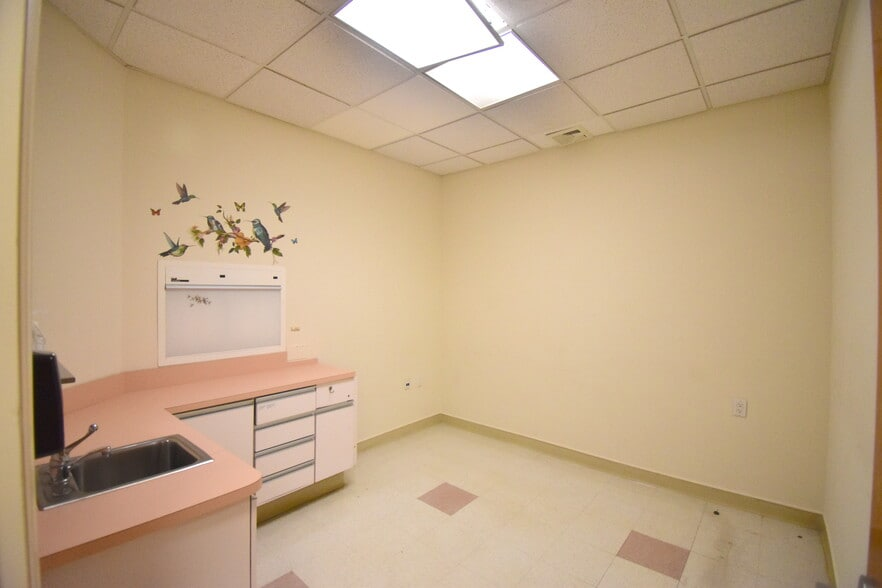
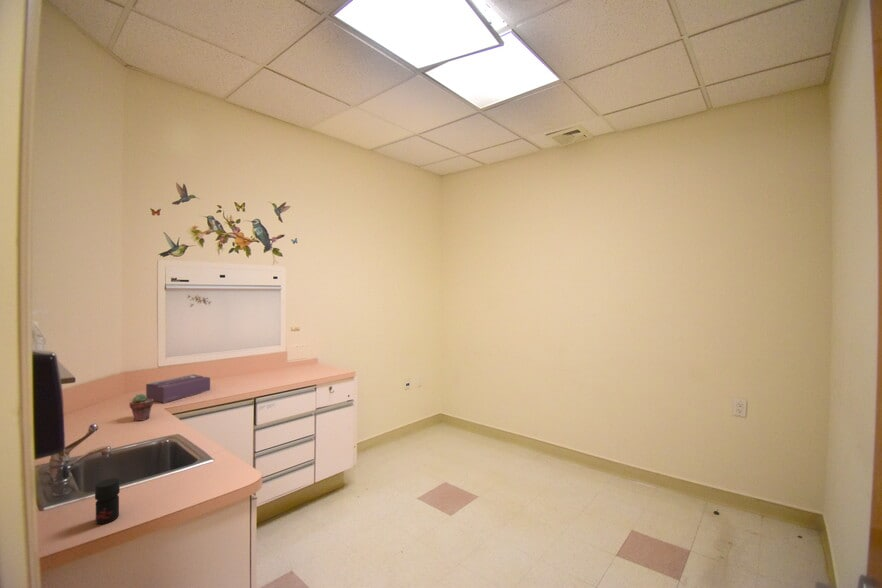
+ tissue box [145,373,211,403]
+ potted succulent [128,393,154,422]
+ jar [94,477,121,525]
